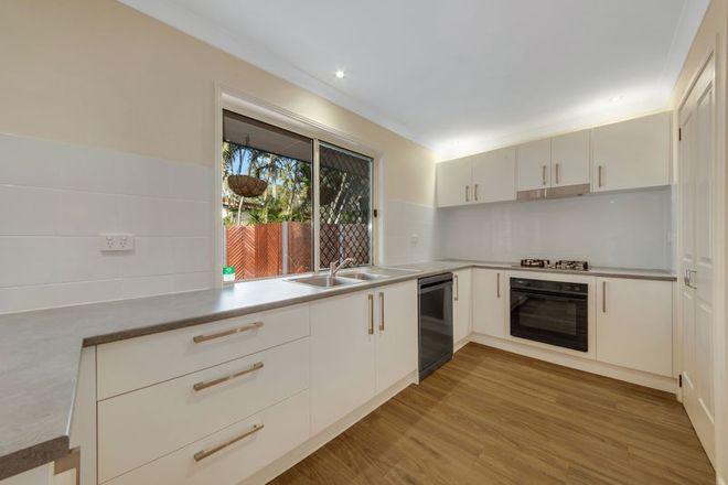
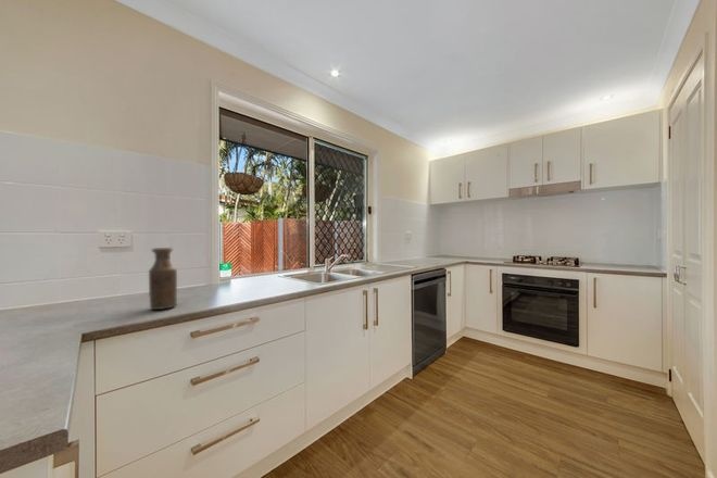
+ bottle [148,247,178,311]
